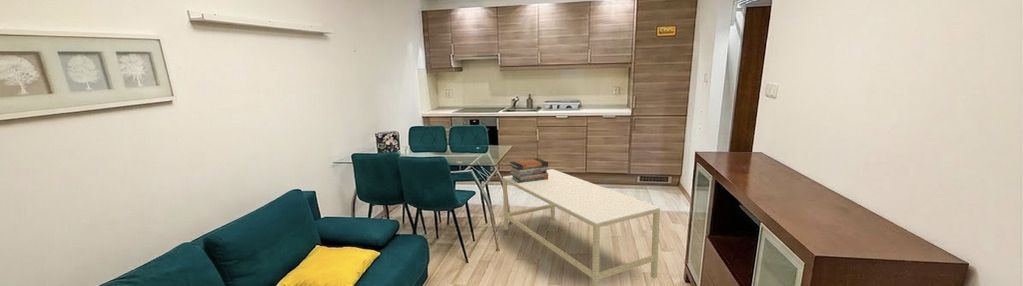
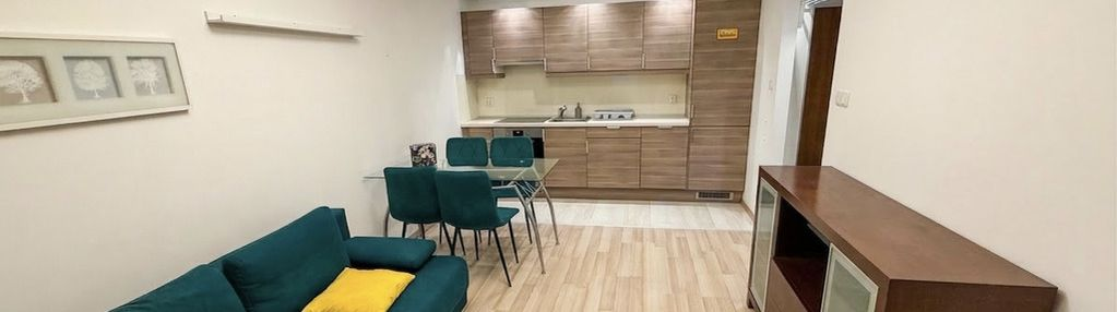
- coffee table [502,168,661,286]
- book stack [508,158,549,183]
